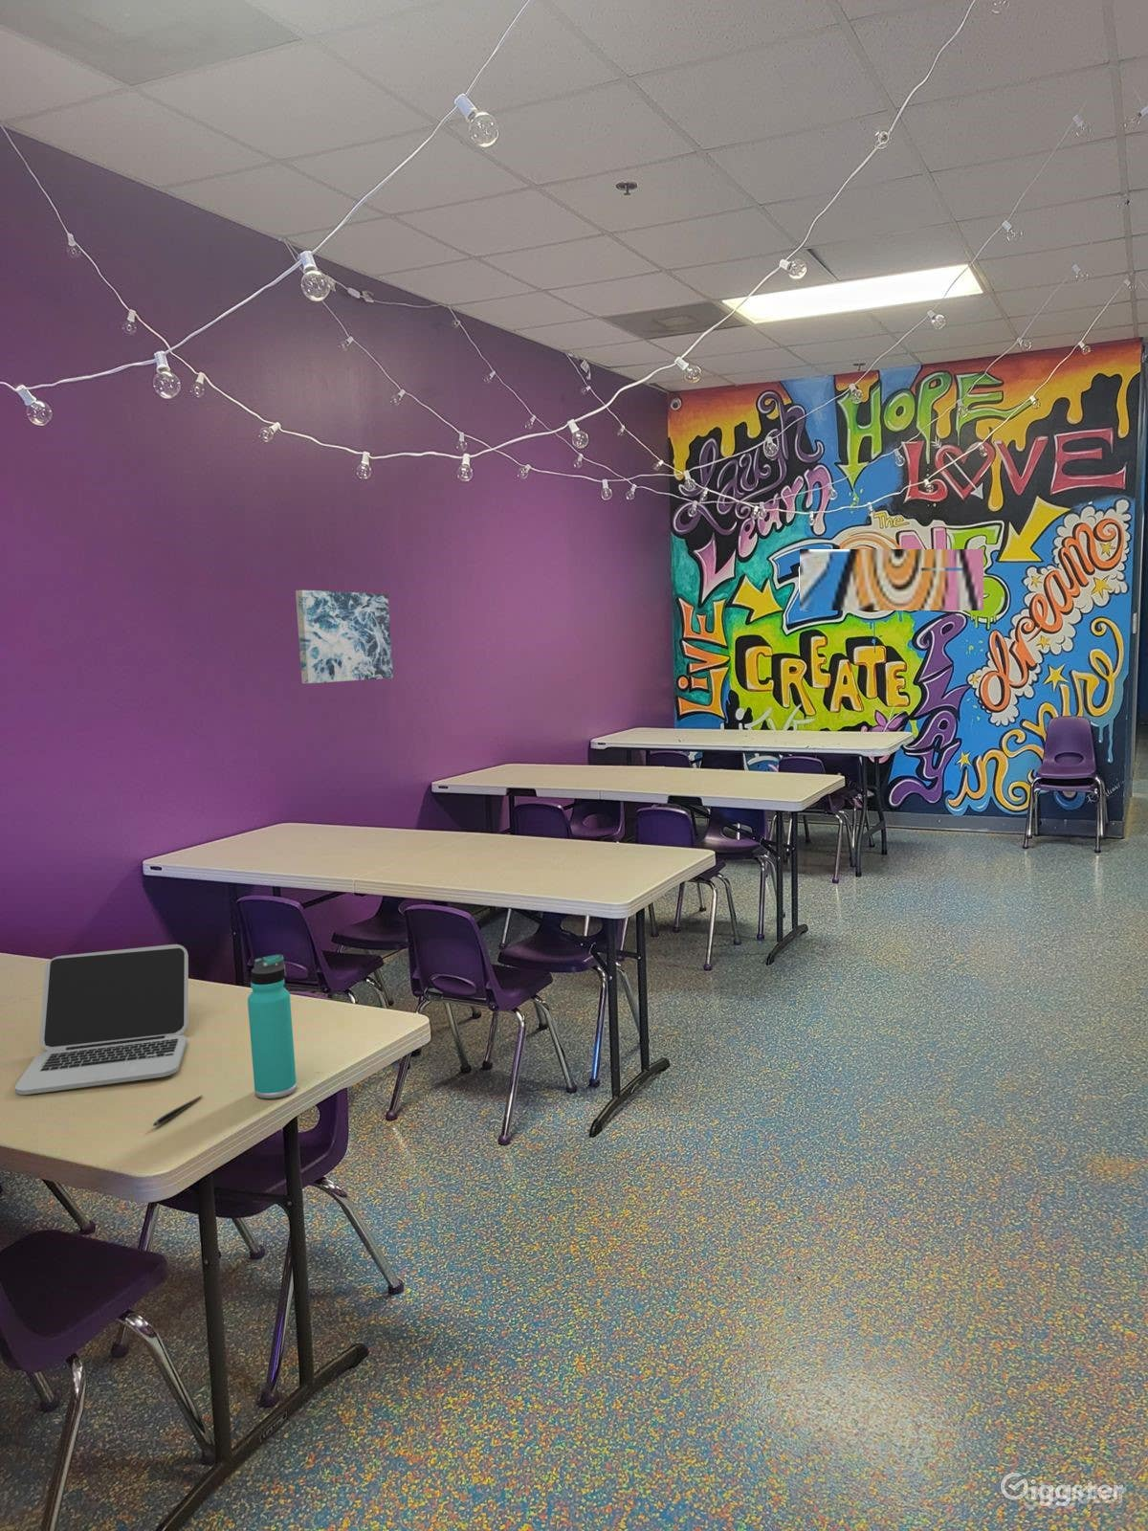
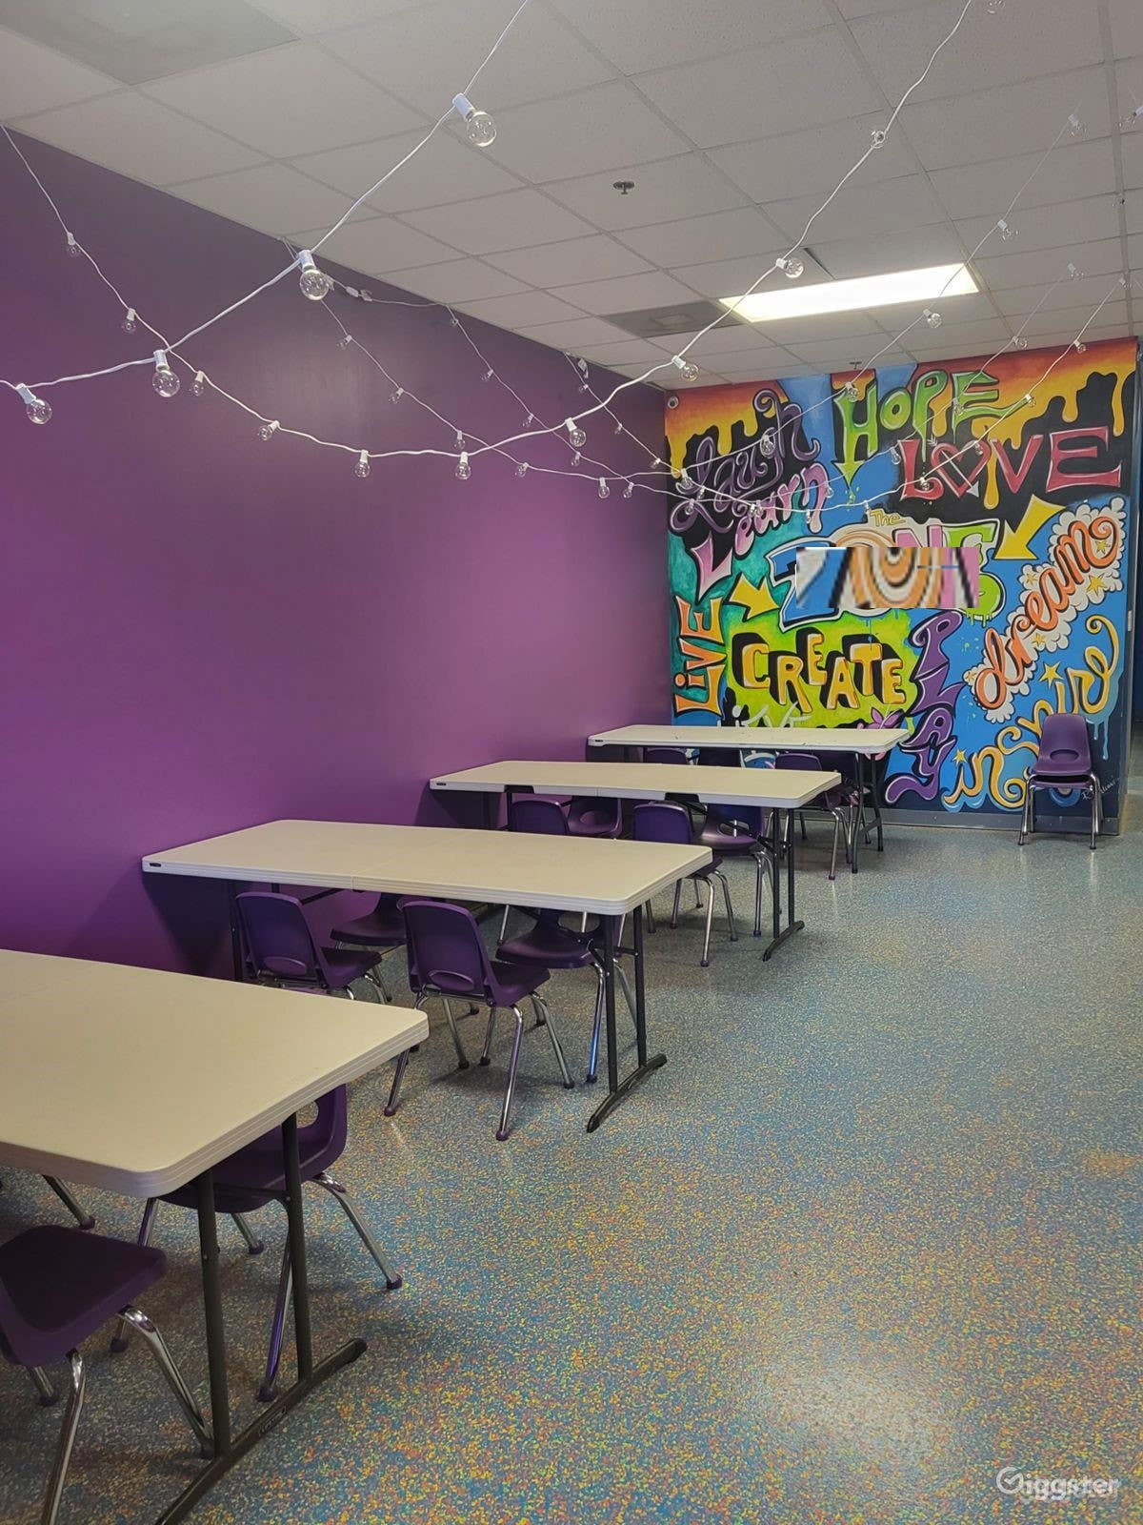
- thermos bottle [247,954,298,1099]
- pen [152,1095,204,1127]
- laptop [13,944,189,1096]
- wall art [294,589,394,685]
